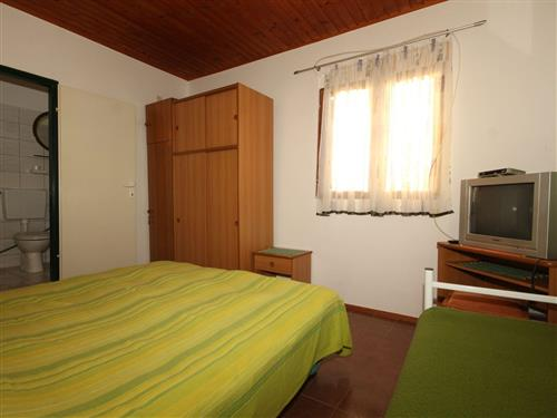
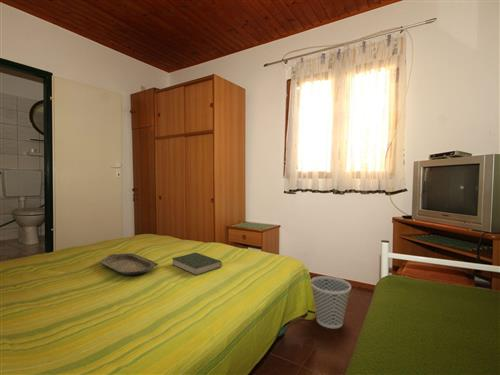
+ serving tray [100,252,159,276]
+ book [171,252,223,276]
+ wastebasket [310,275,352,329]
